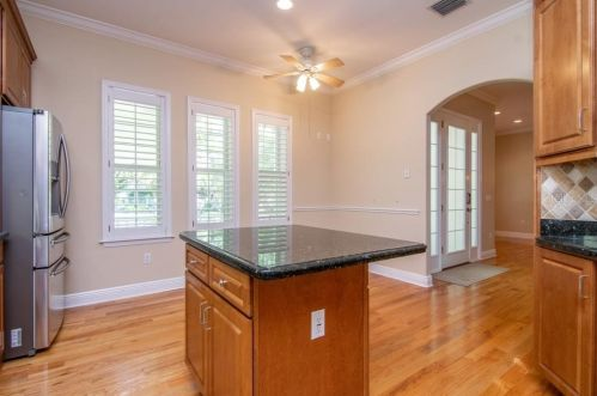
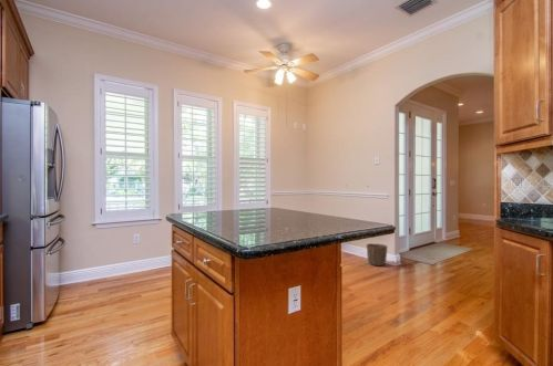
+ waste basket [366,242,388,266]
